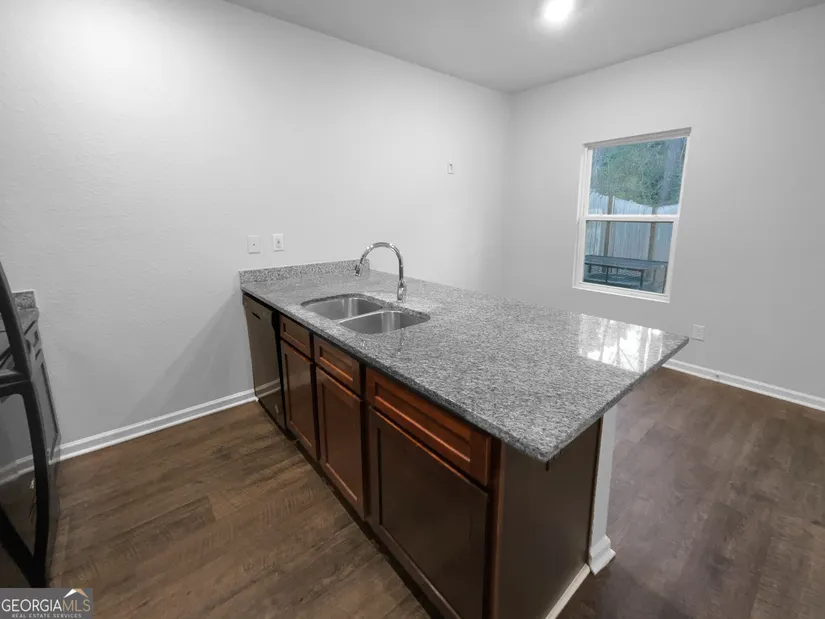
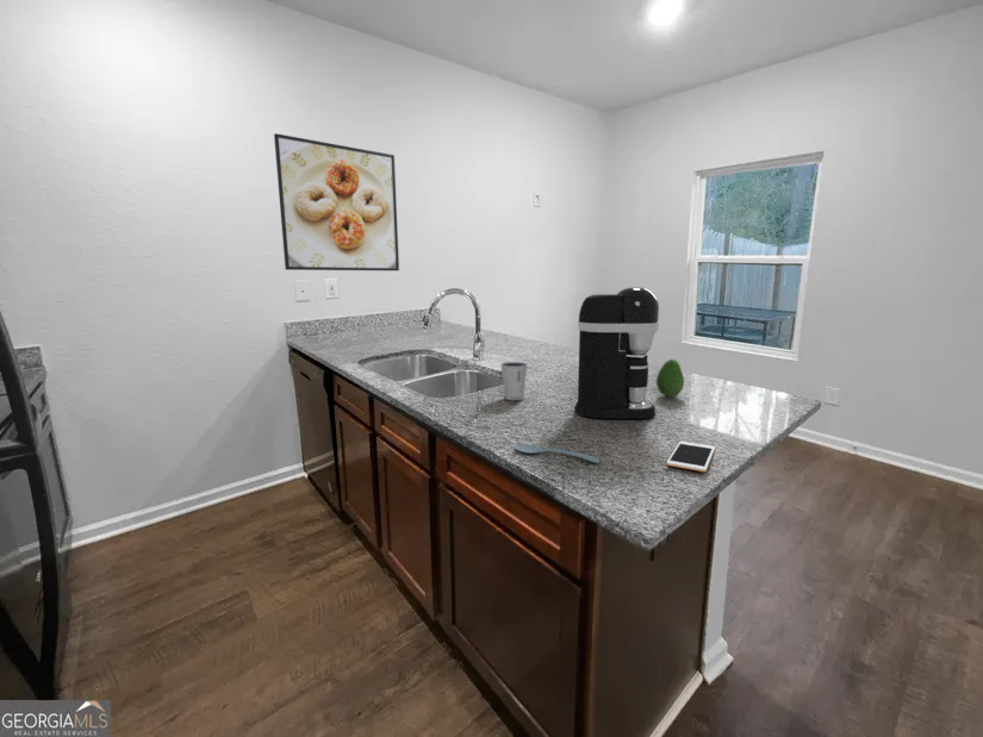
+ spoon [514,443,601,464]
+ cell phone [666,441,716,473]
+ coffee maker [573,287,660,420]
+ fruit [655,358,685,399]
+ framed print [273,132,400,271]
+ dixie cup [499,361,529,401]
